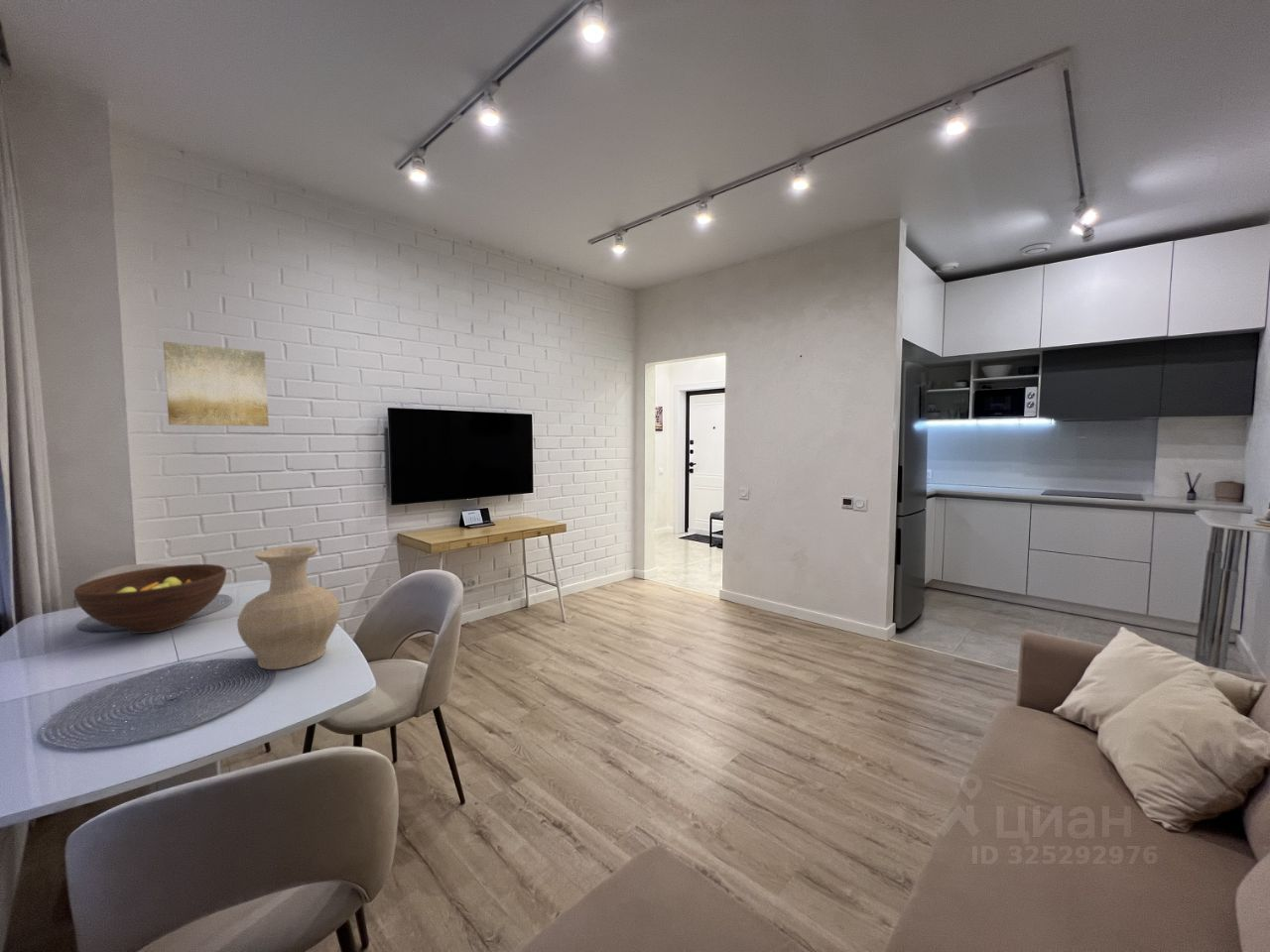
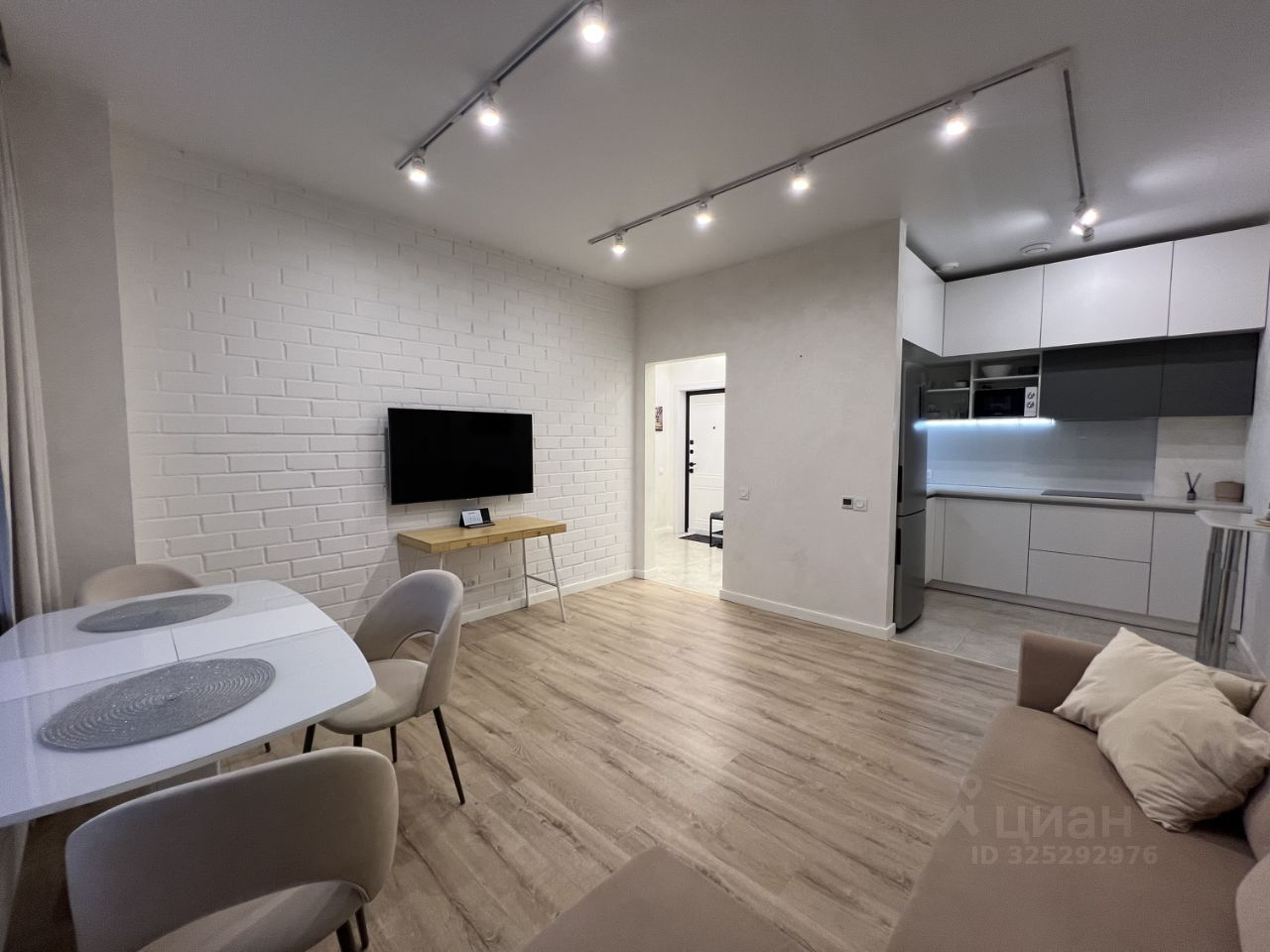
- wall art [163,340,270,427]
- fruit bowl [73,563,227,635]
- vase [236,544,340,670]
